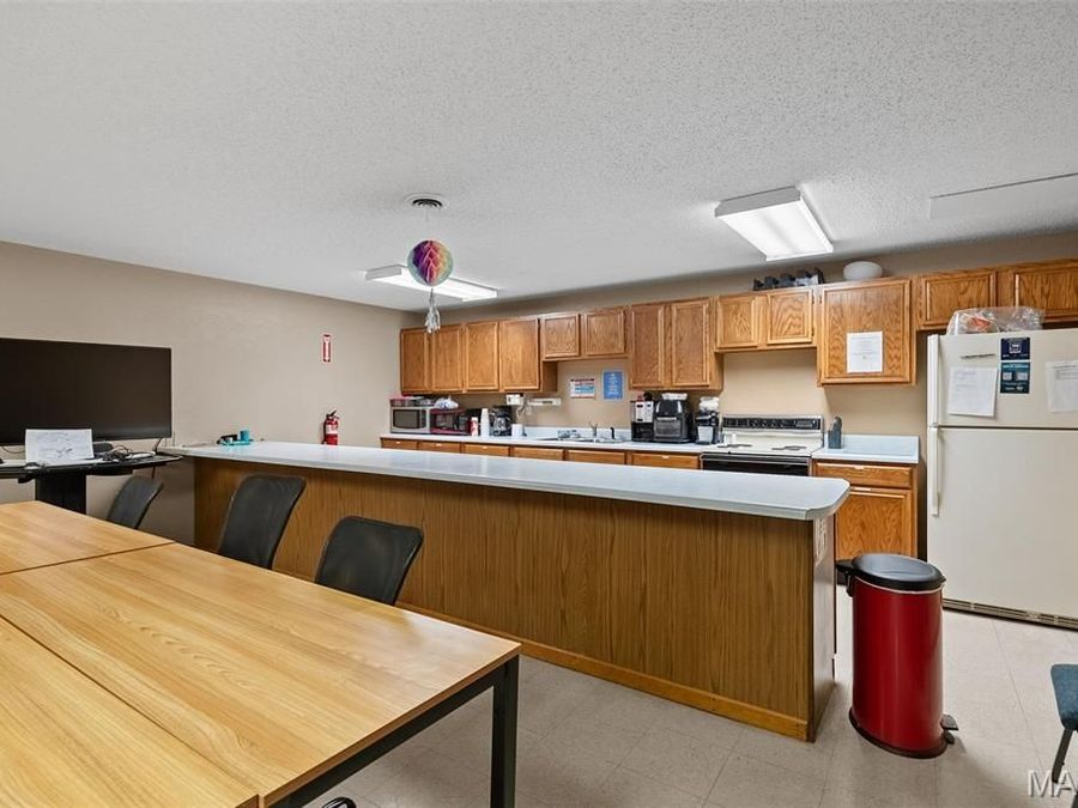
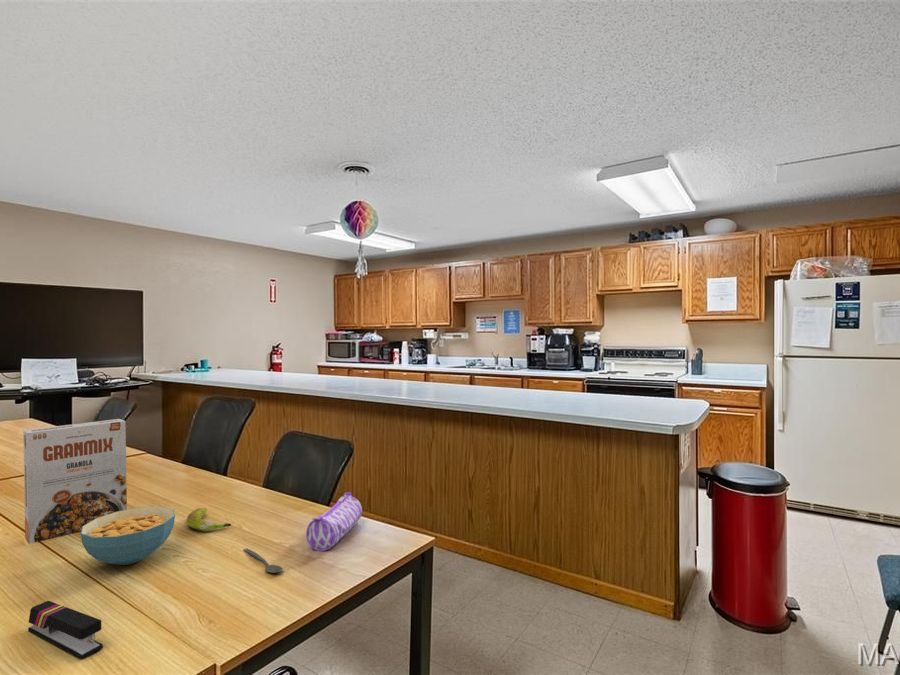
+ cereal bowl [80,506,176,566]
+ spoon [243,547,283,574]
+ cereal box [22,418,128,545]
+ banana [185,507,232,531]
+ pencil case [305,491,363,552]
+ stapler [27,600,104,660]
